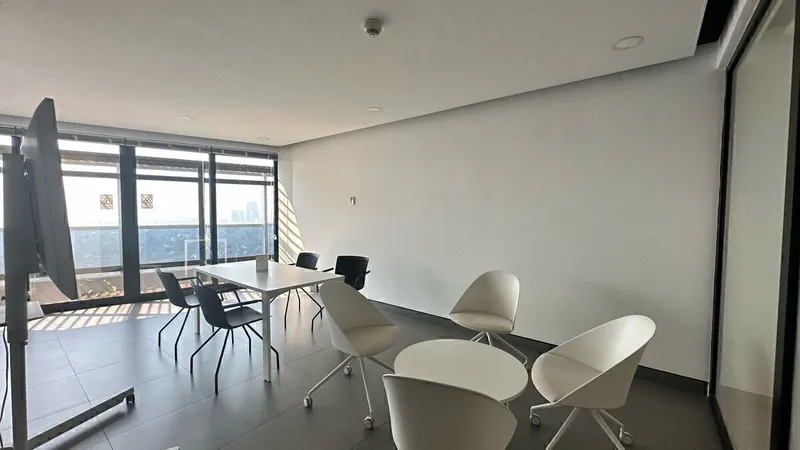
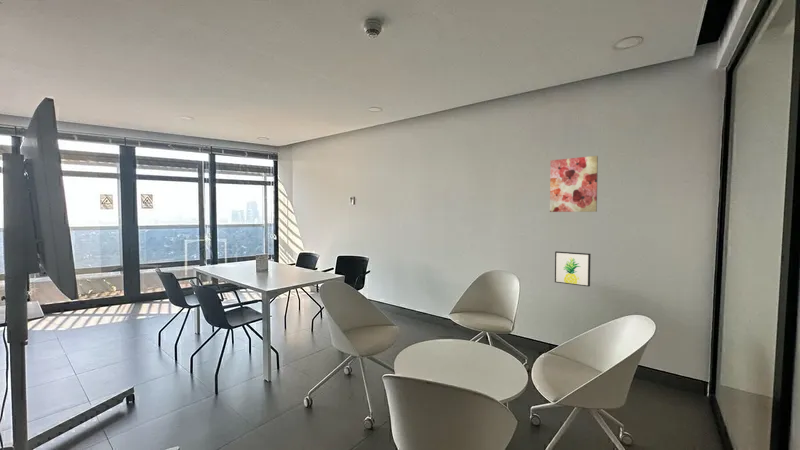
+ wall art [554,250,592,288]
+ wall art [549,155,599,213]
